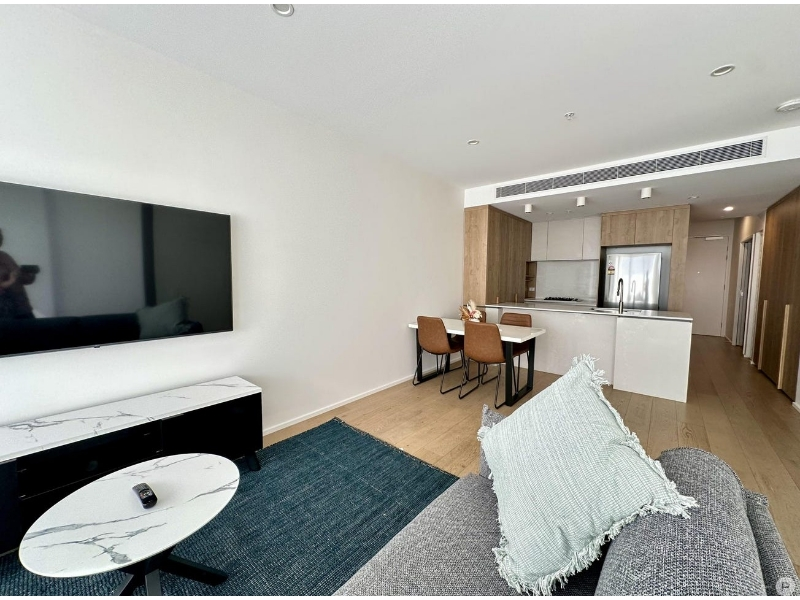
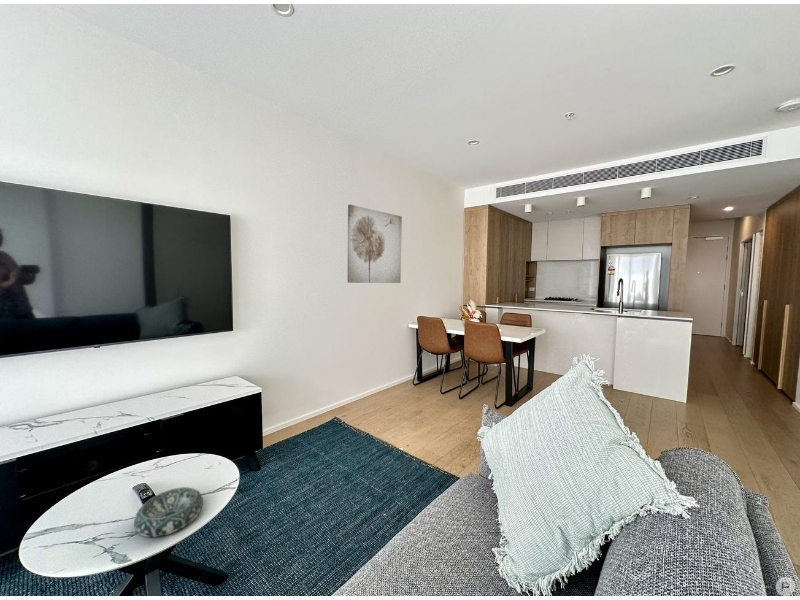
+ decorative bowl [133,486,204,538]
+ wall art [347,203,403,284]
